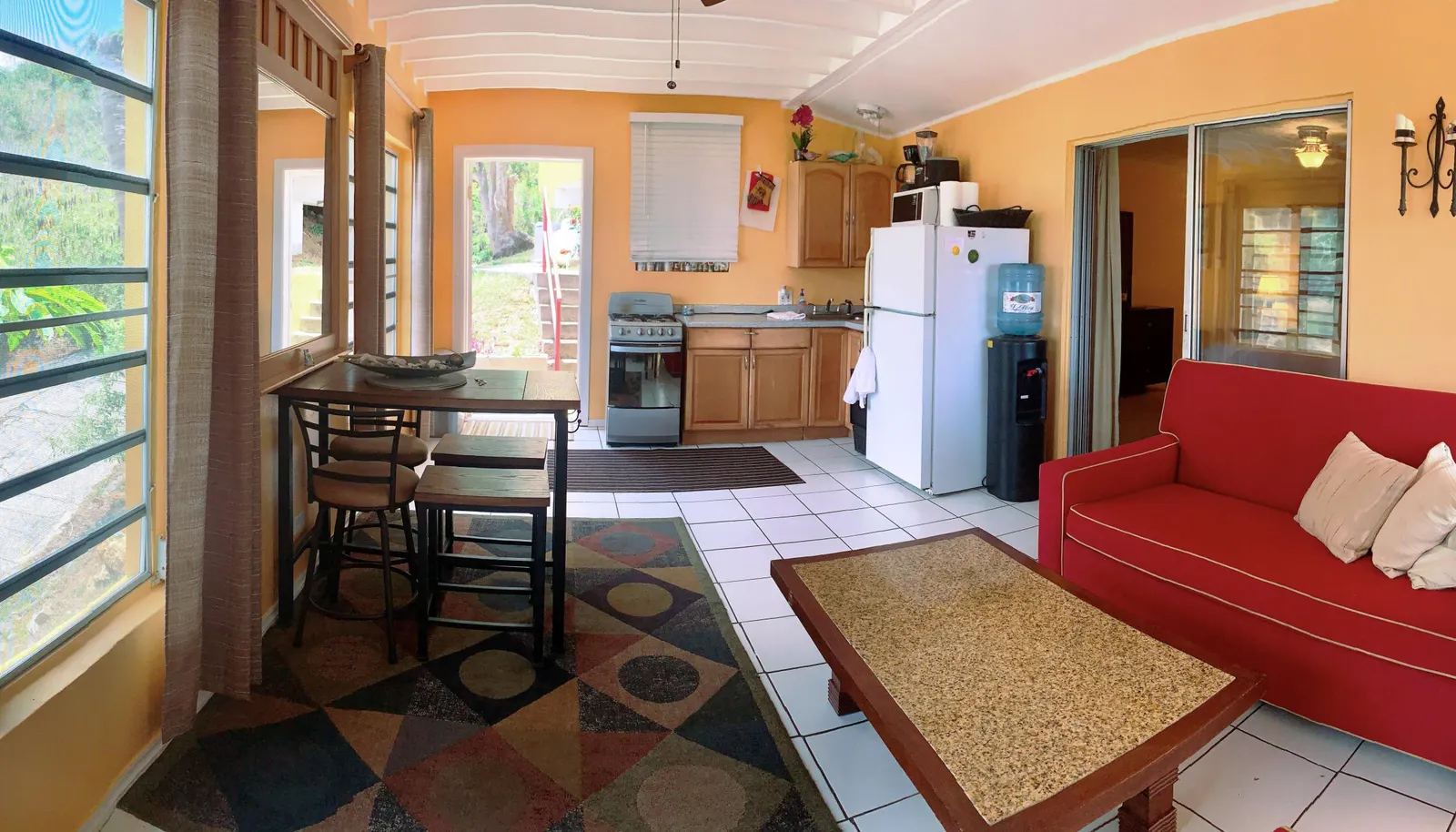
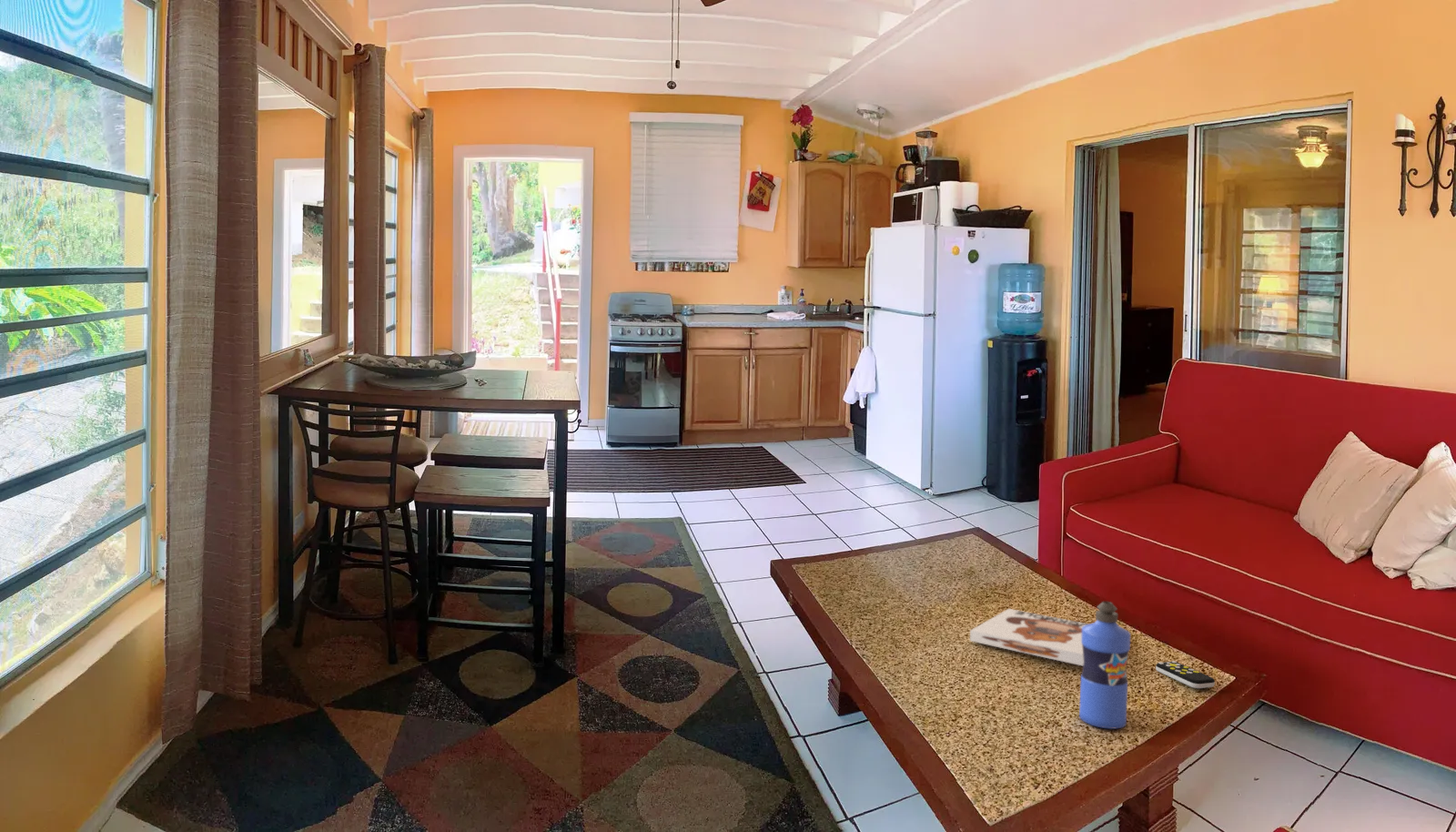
+ water bottle [1078,601,1131,729]
+ remote control [1155,660,1216,689]
+ board game [969,608,1089,666]
